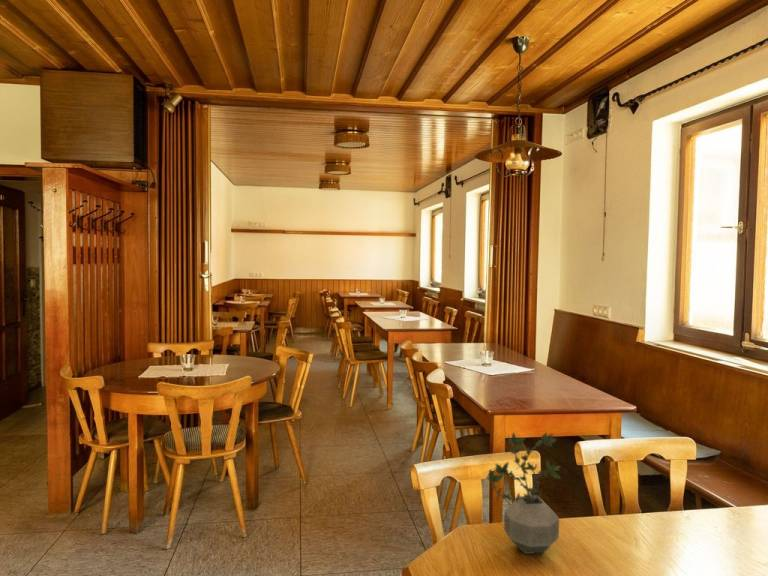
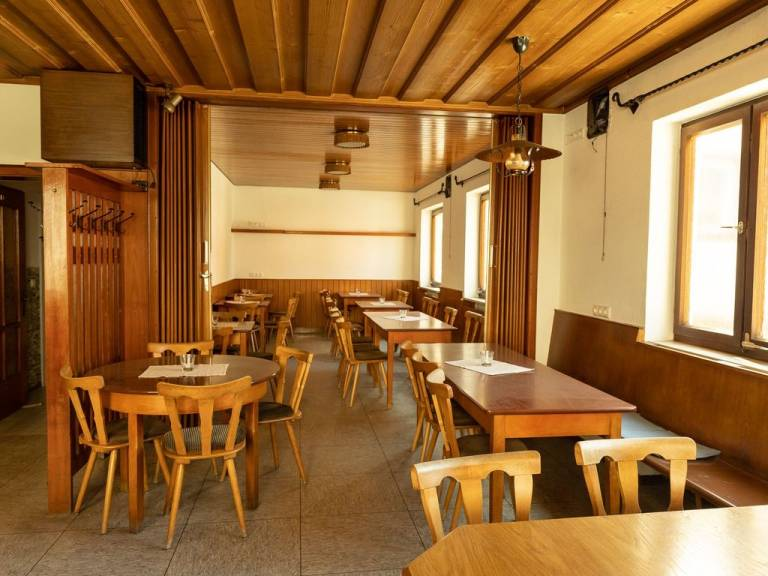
- potted plant [487,431,562,555]
